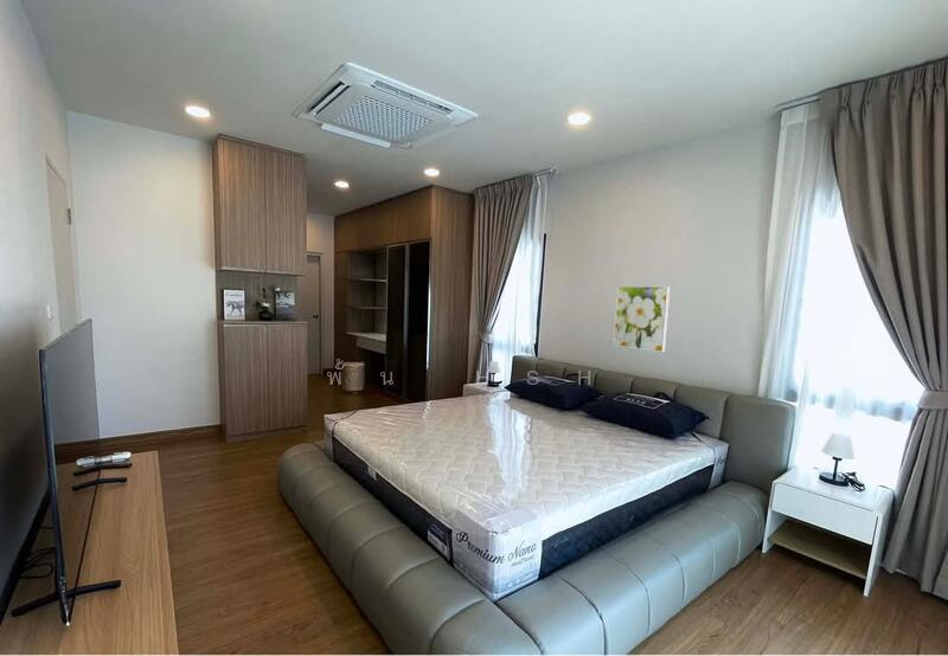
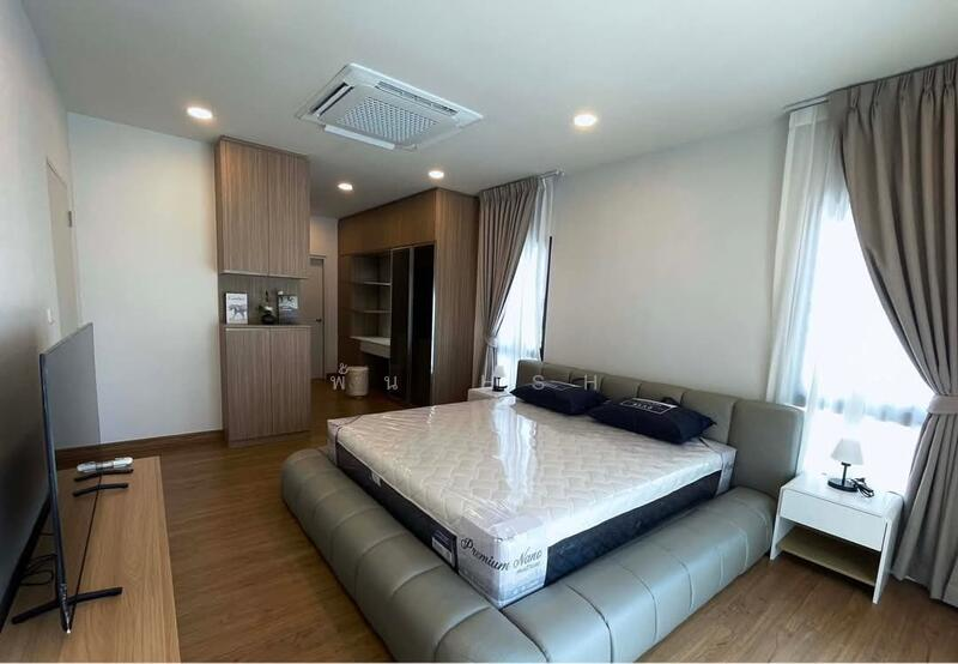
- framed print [613,285,671,353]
